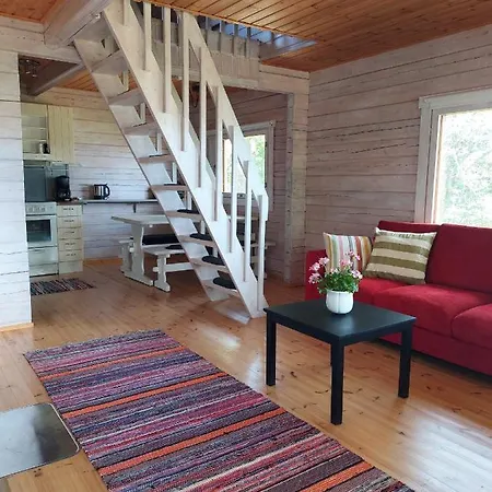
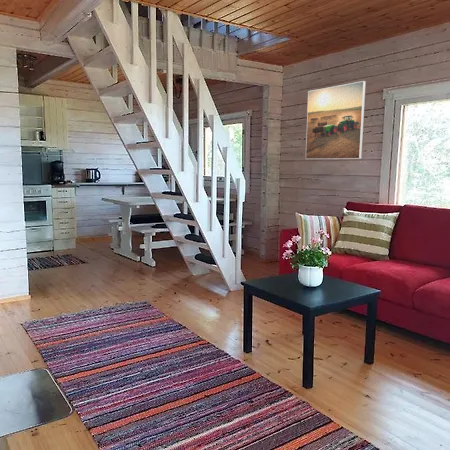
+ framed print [305,80,367,160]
